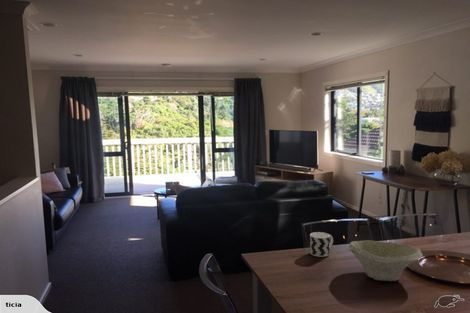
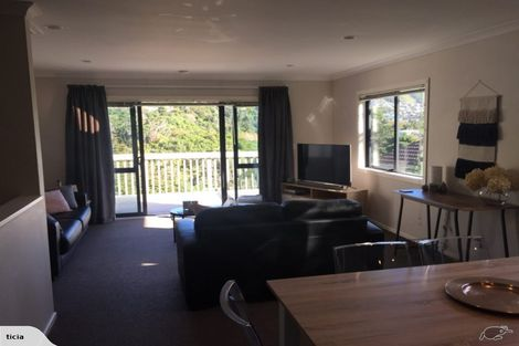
- cup [309,231,334,258]
- bowl [347,239,424,282]
